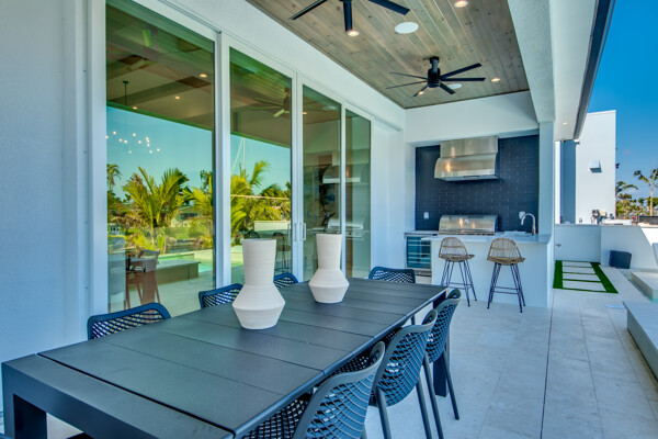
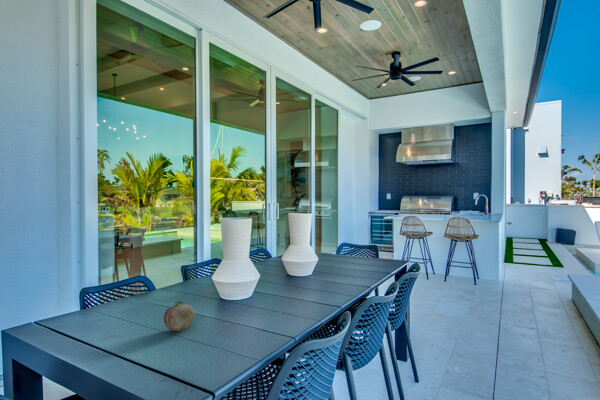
+ fruit [163,300,196,332]
